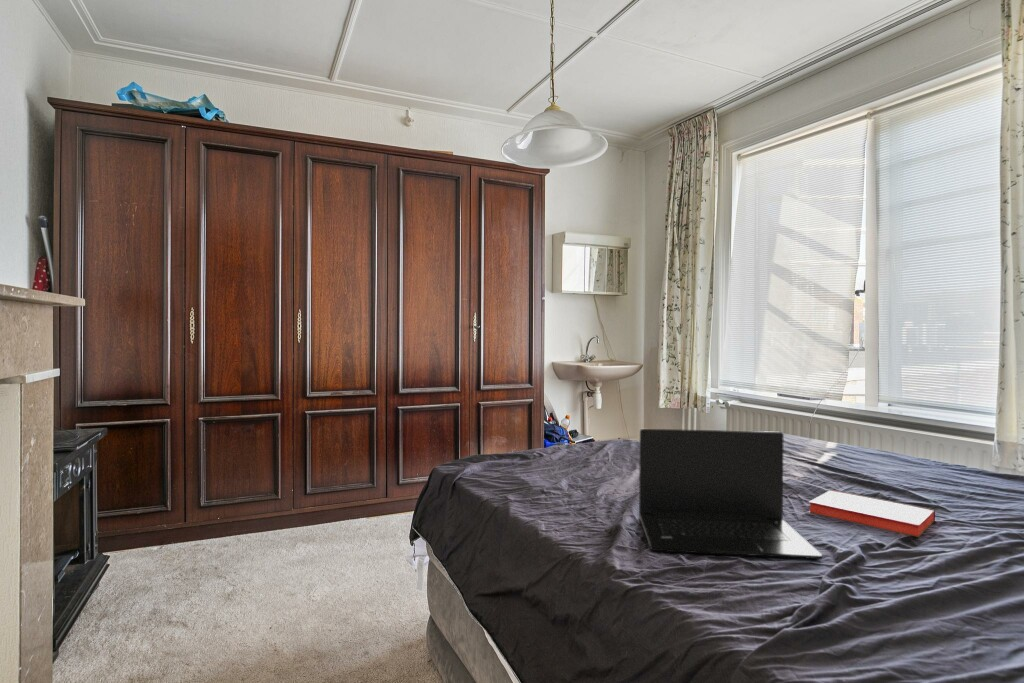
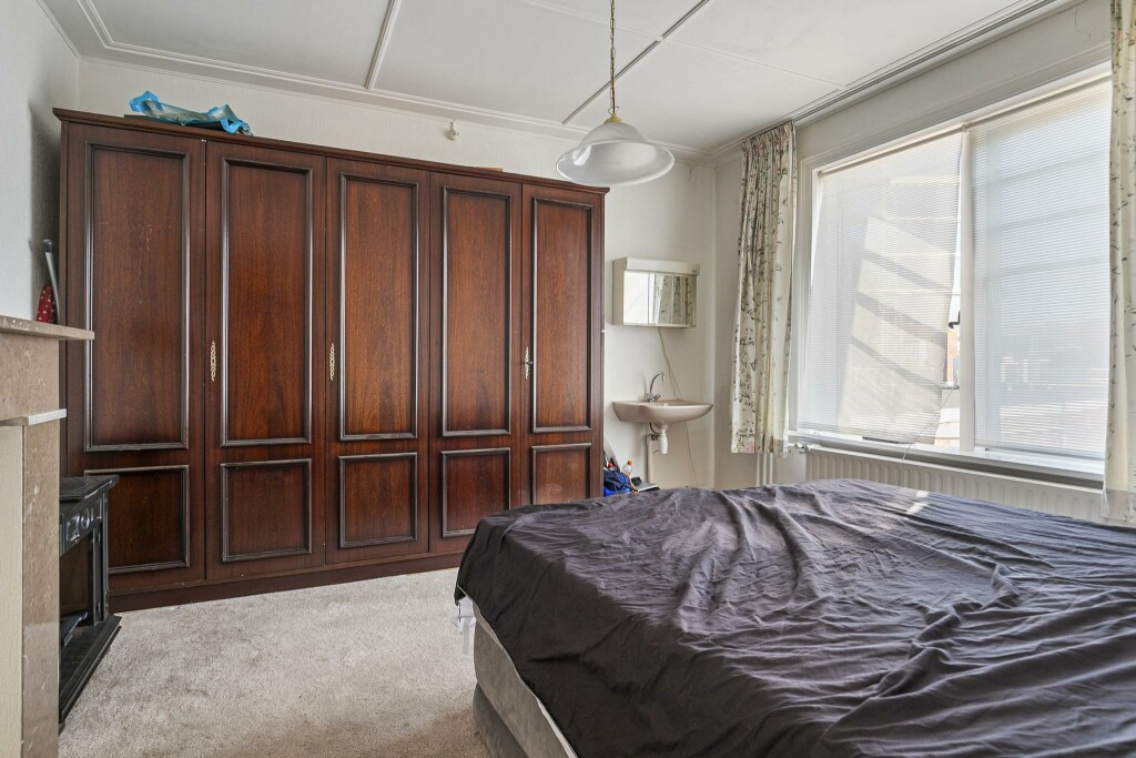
- hardback book [808,489,936,538]
- laptop [638,428,823,560]
